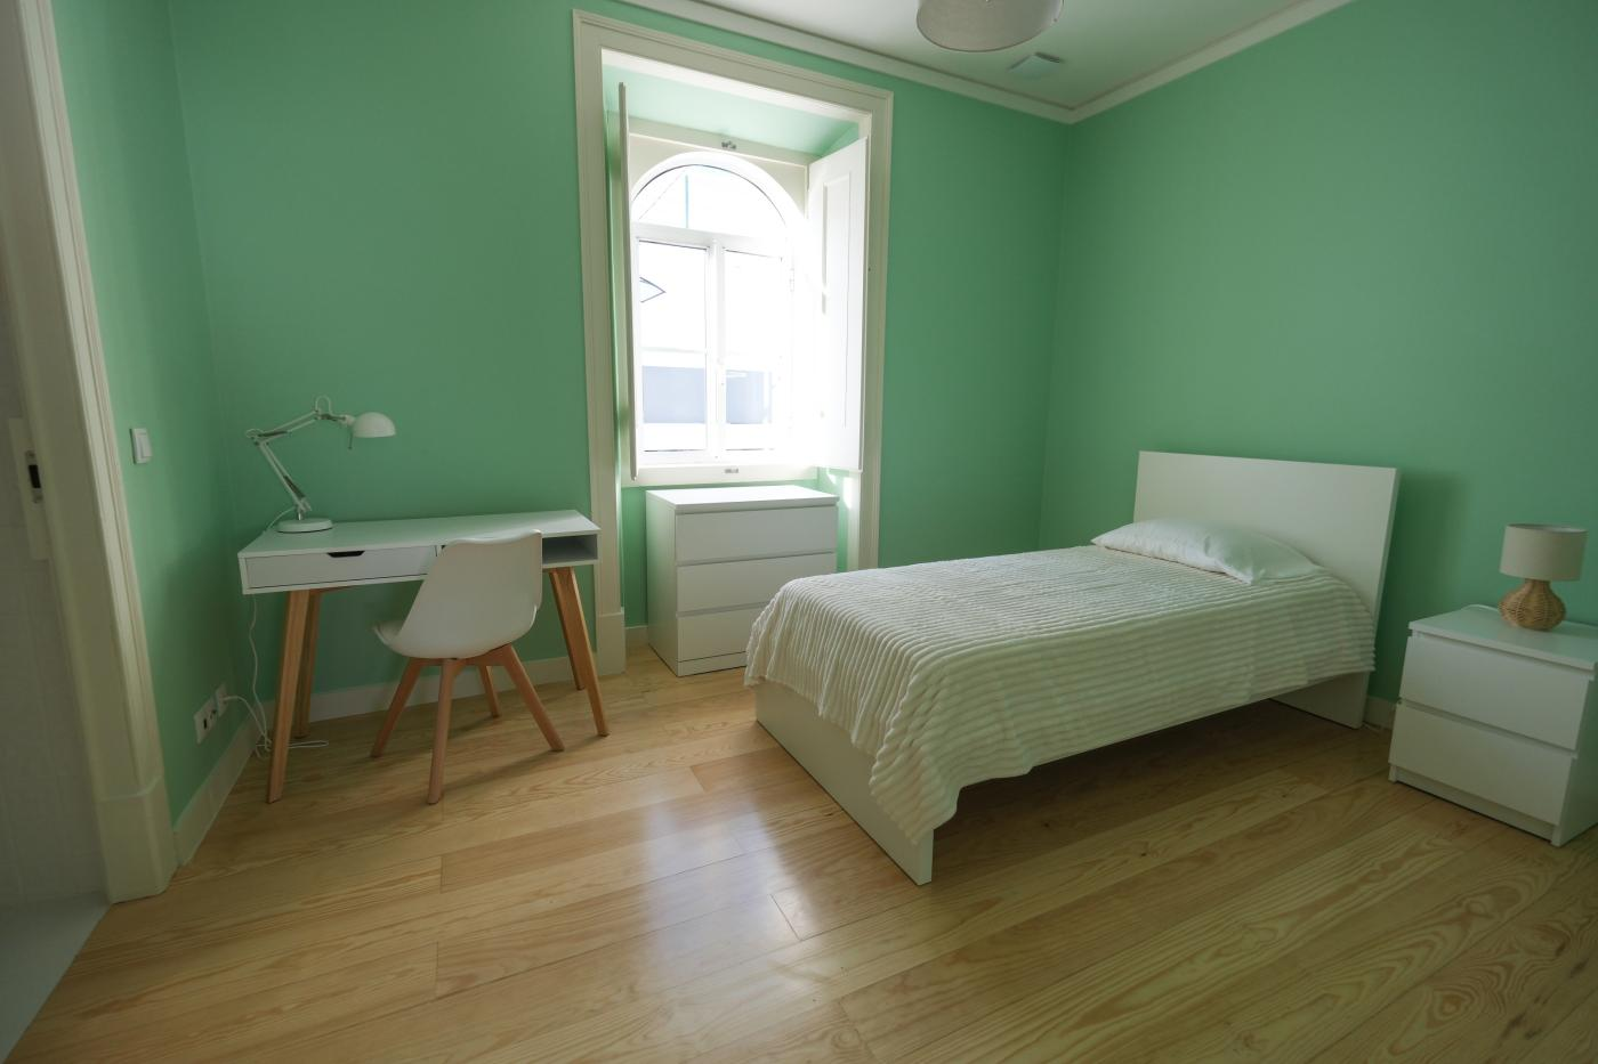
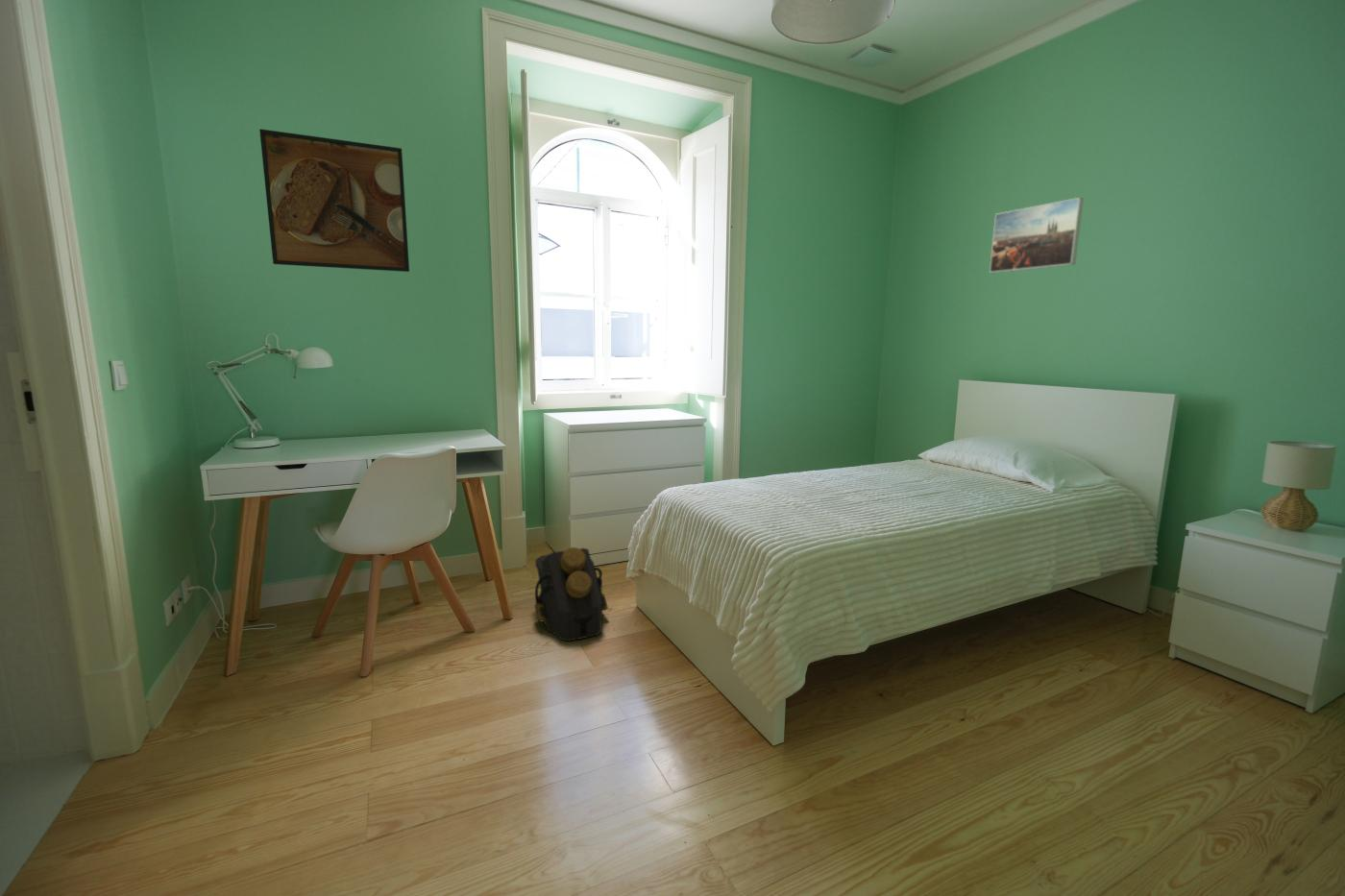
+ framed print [258,128,410,273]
+ backpack [533,546,609,642]
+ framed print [989,197,1085,274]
